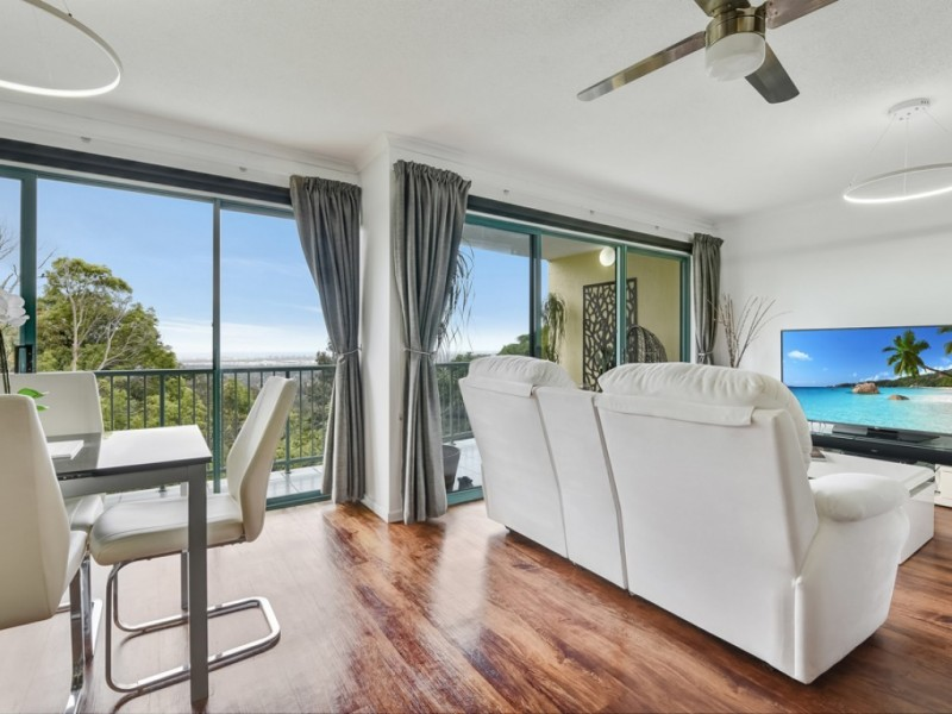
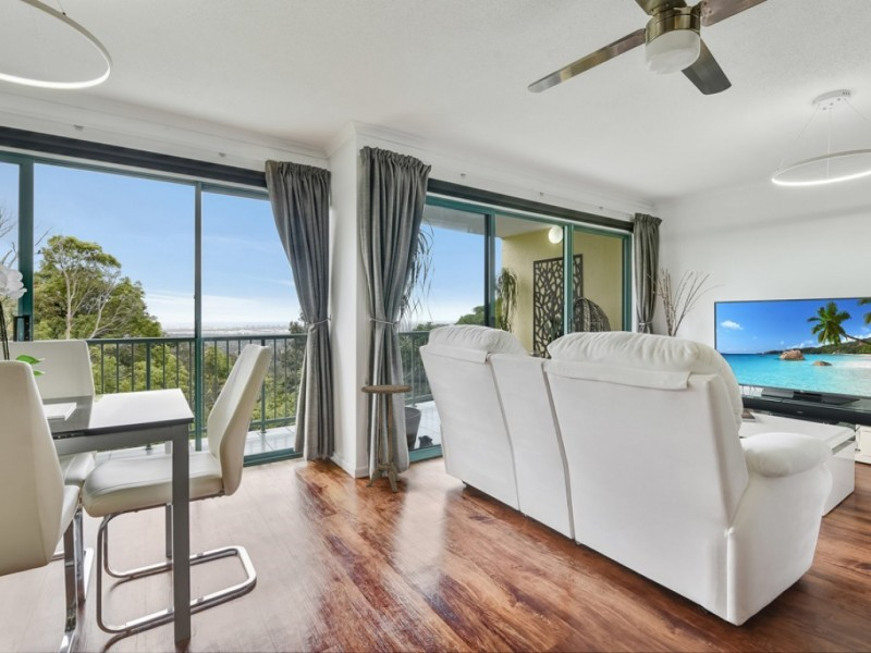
+ side table [359,384,414,494]
